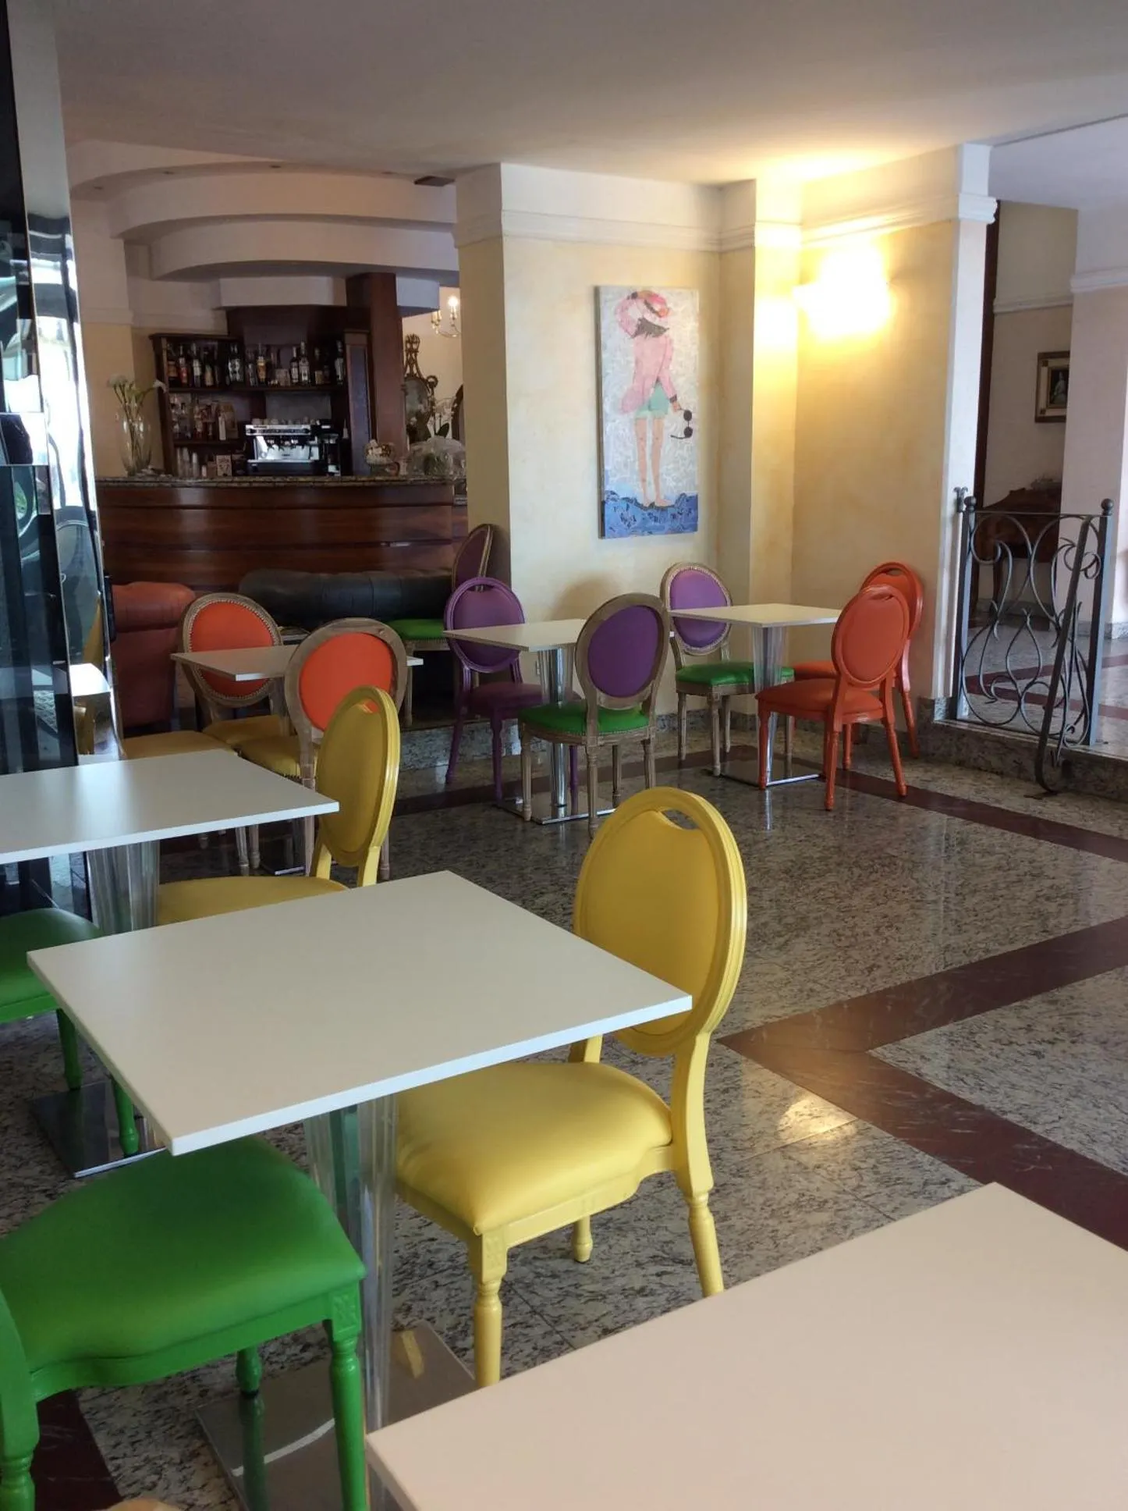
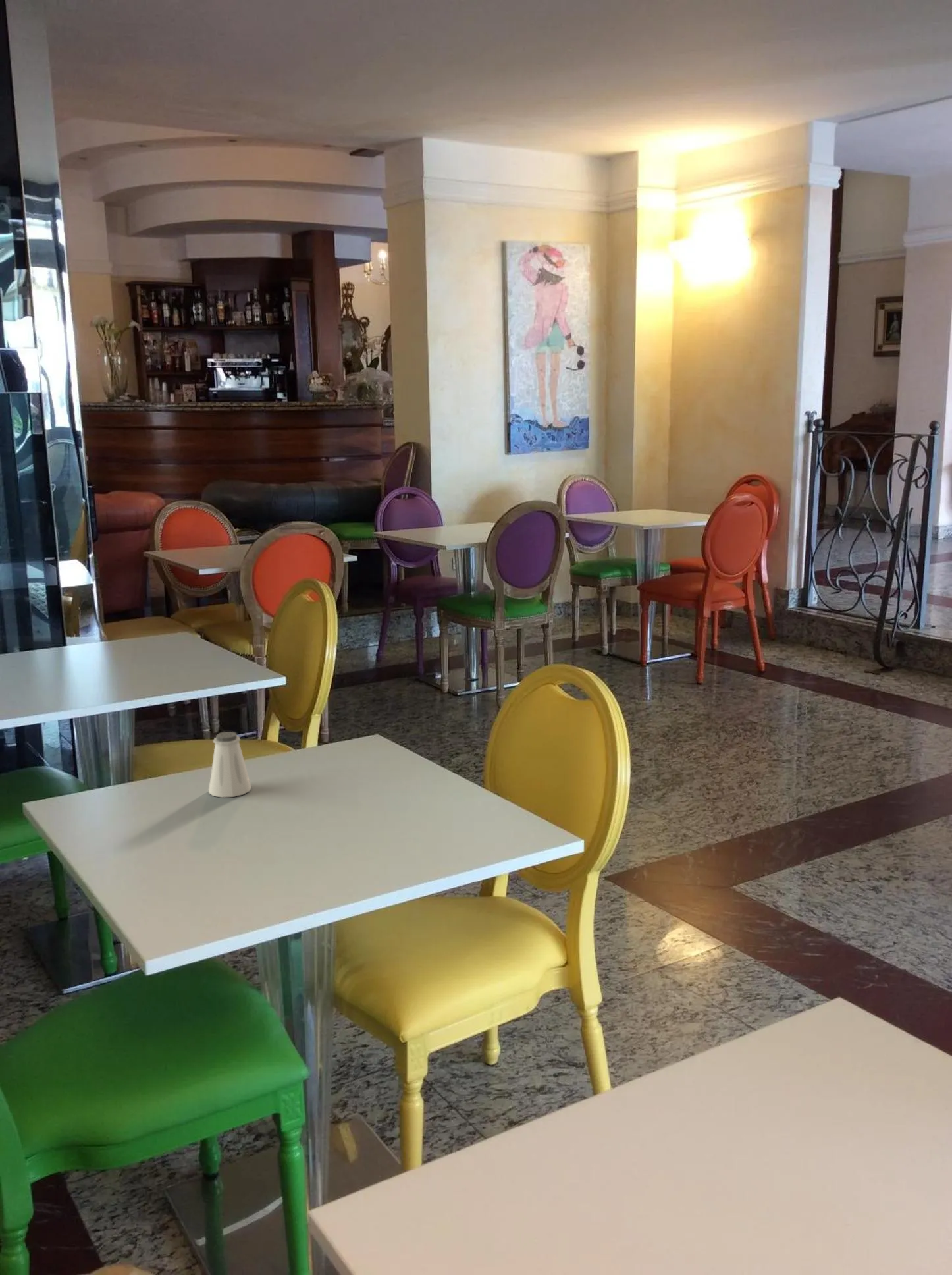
+ saltshaker [208,731,252,798]
